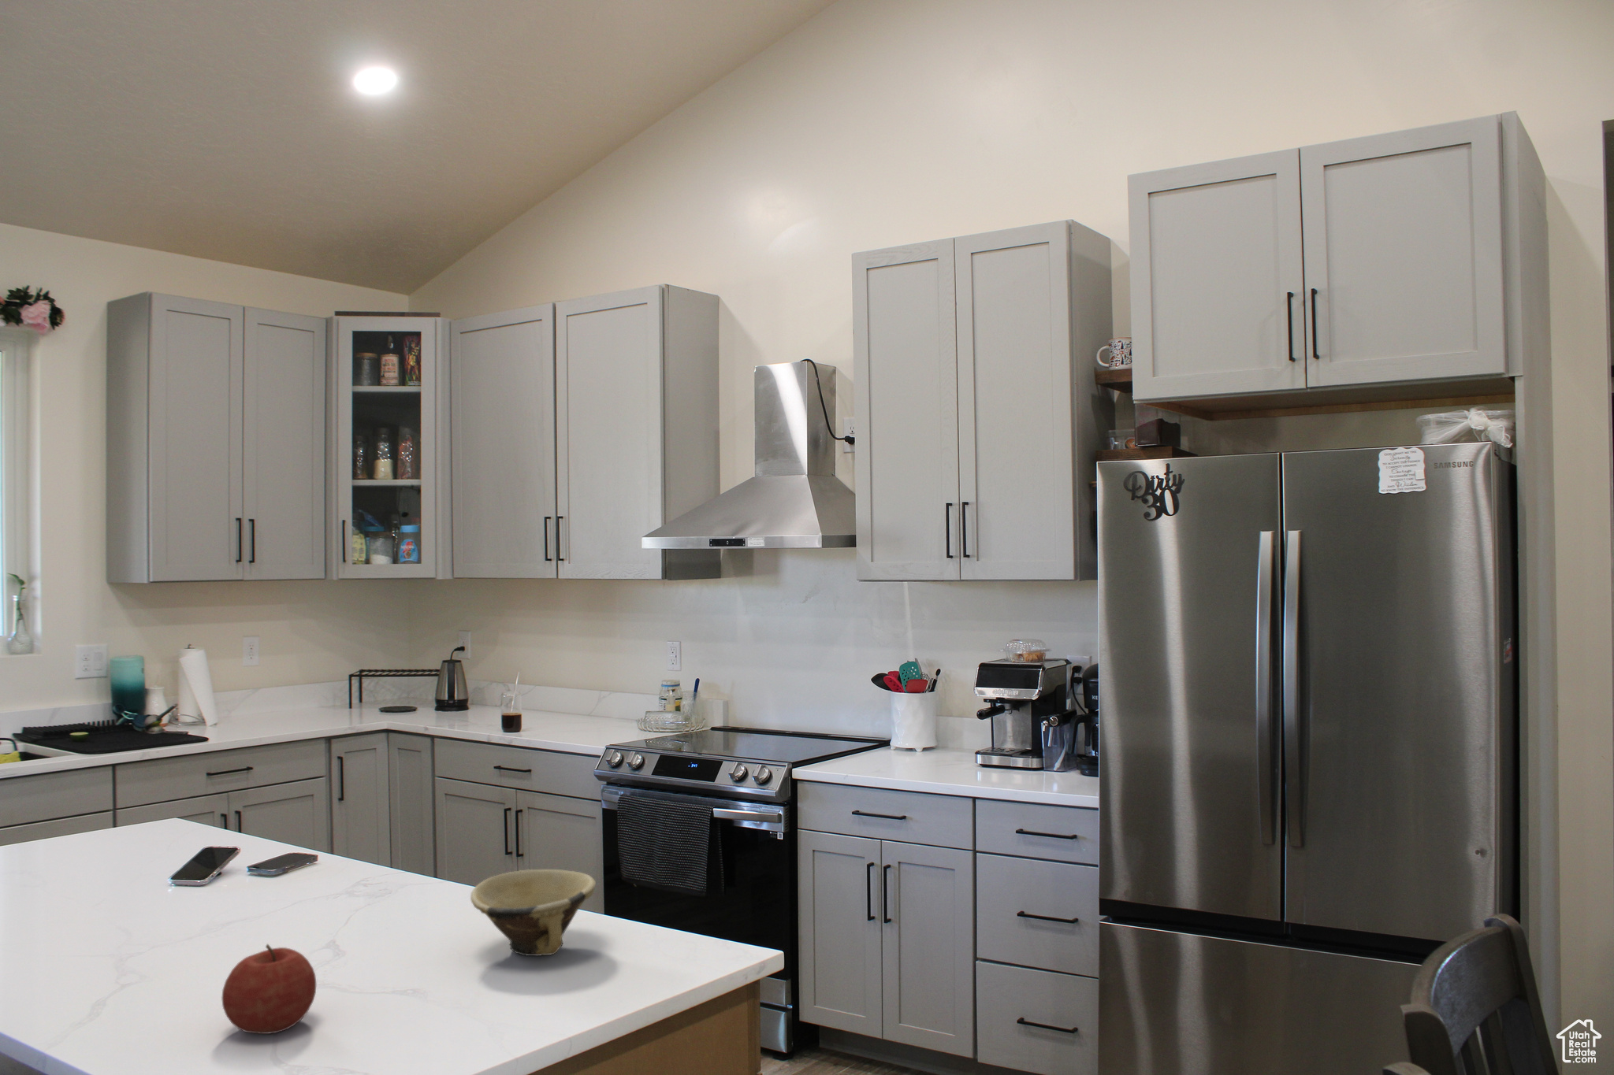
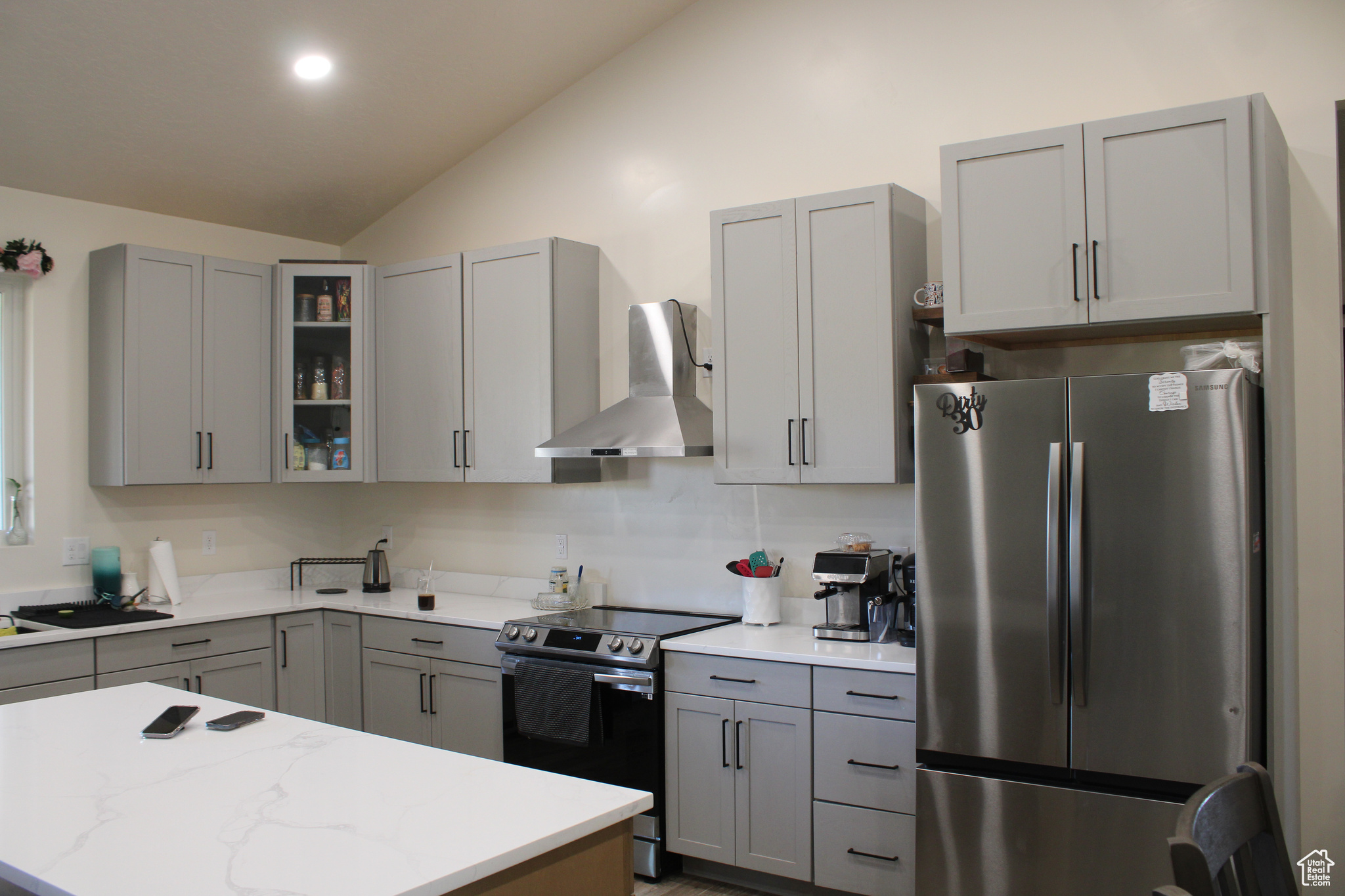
- bowl [469,869,596,957]
- fruit [221,943,317,1035]
